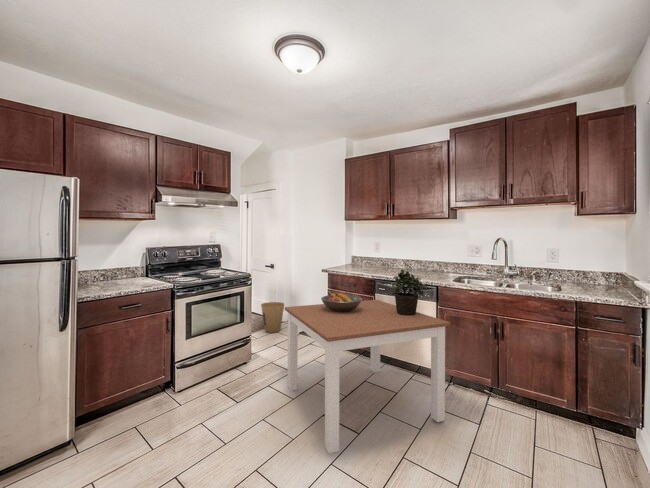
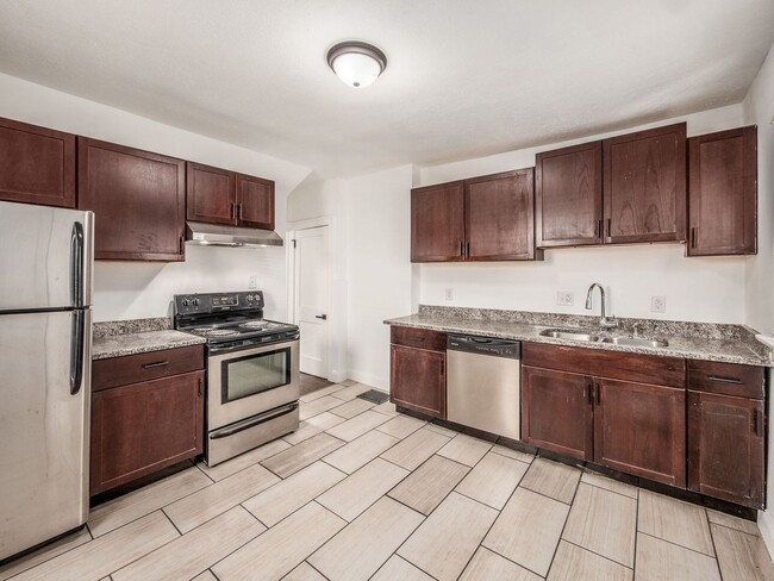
- fruit bowl [320,292,363,312]
- trash can [260,301,285,334]
- dining table [284,299,451,454]
- potted plant [391,269,429,316]
